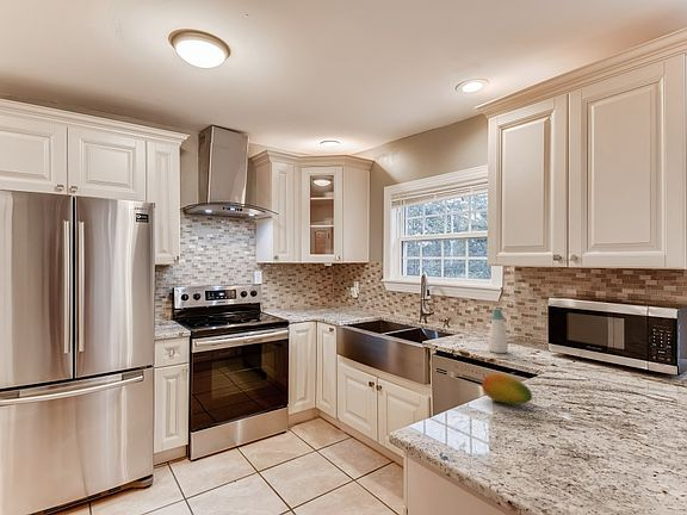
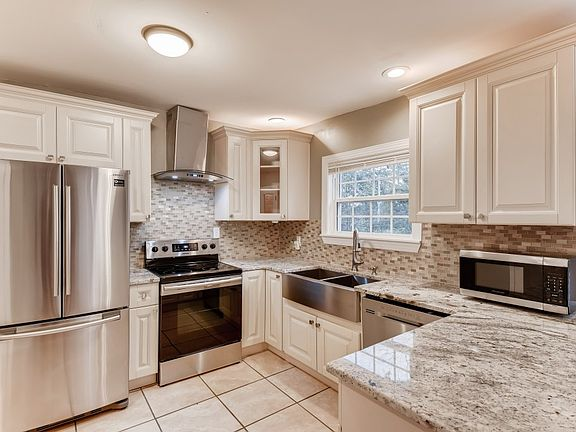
- fruit [481,372,533,405]
- soap bottle [487,308,509,354]
